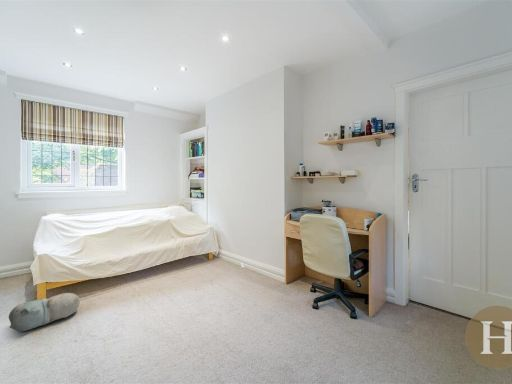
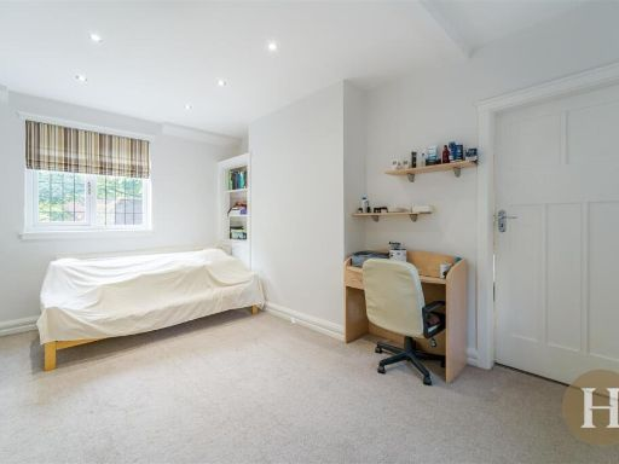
- plush toy [8,292,81,333]
